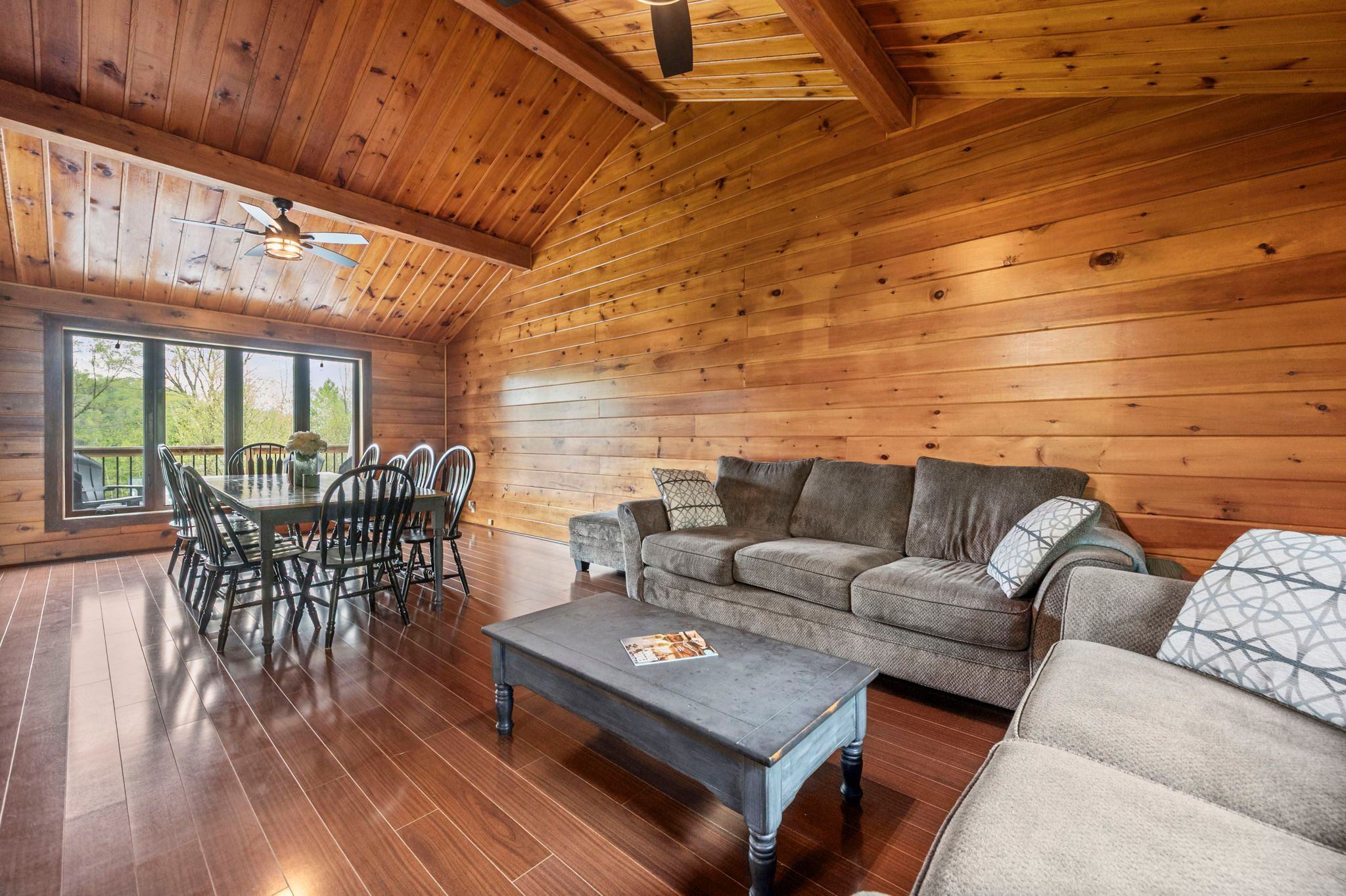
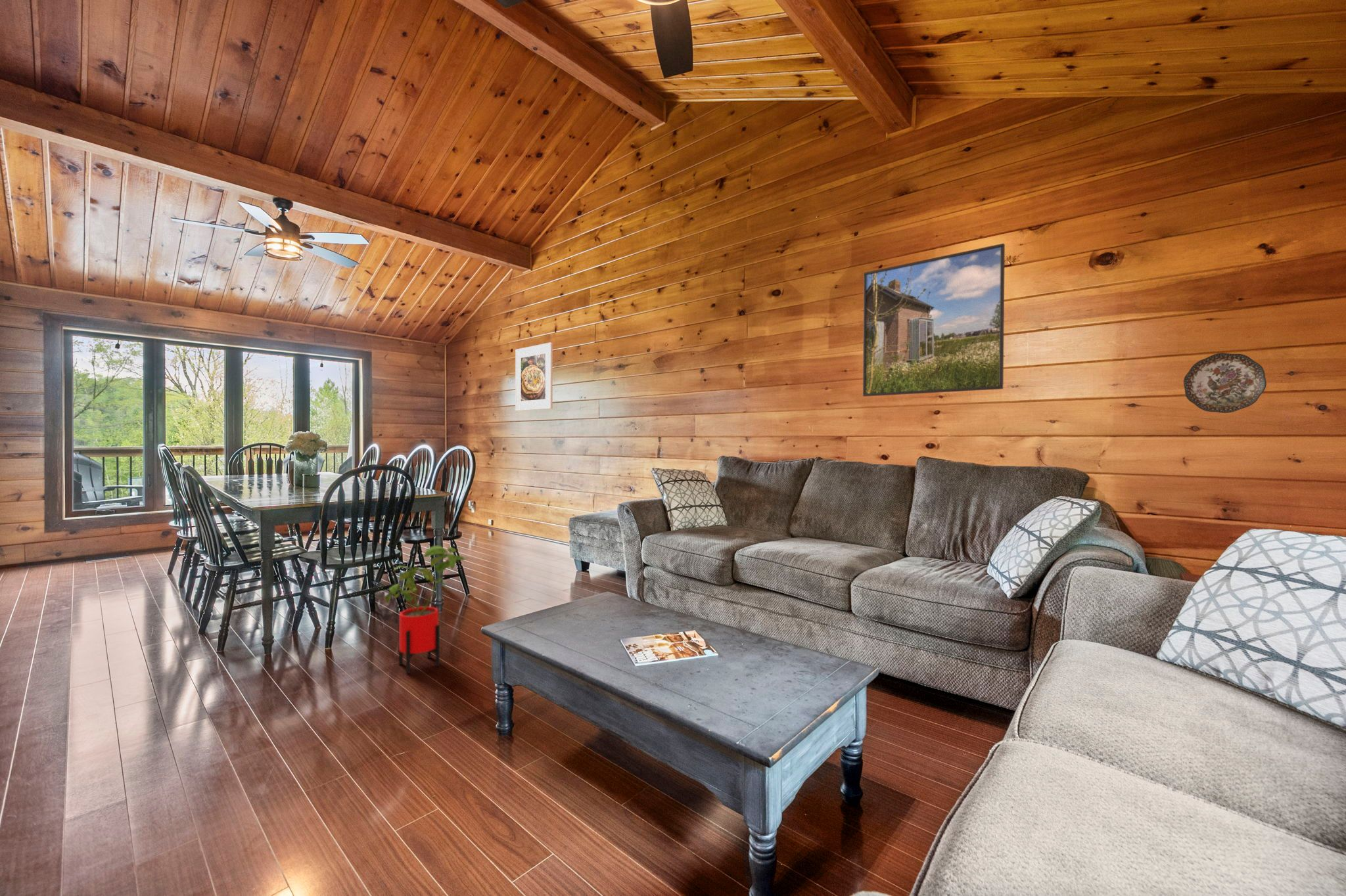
+ decorative plate [1183,352,1267,414]
+ house plant [384,545,469,674]
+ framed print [515,342,553,411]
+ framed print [862,242,1006,397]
